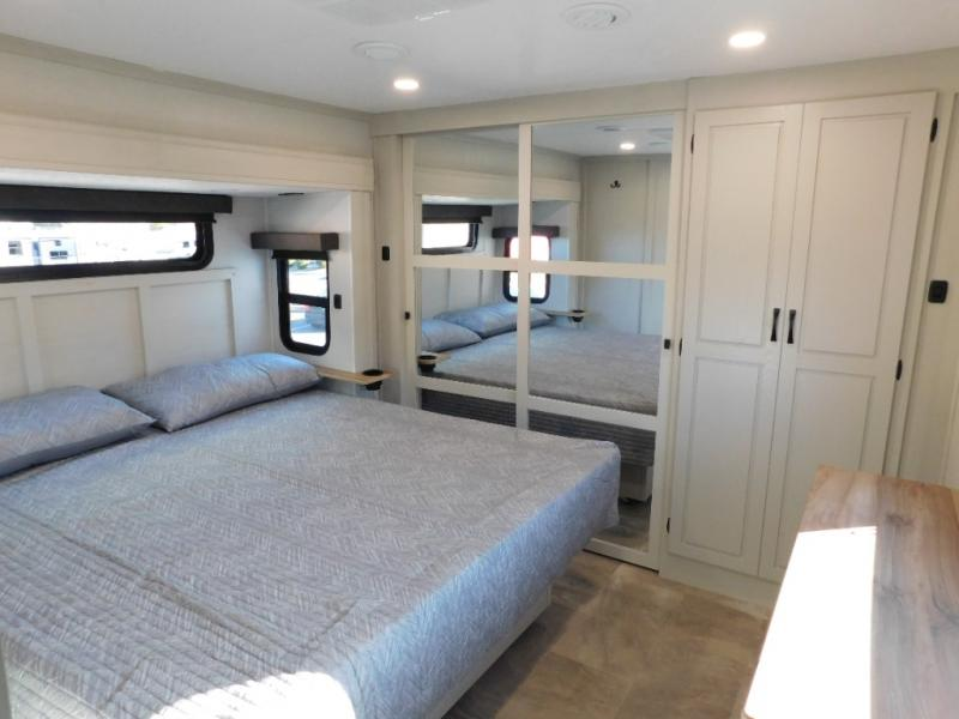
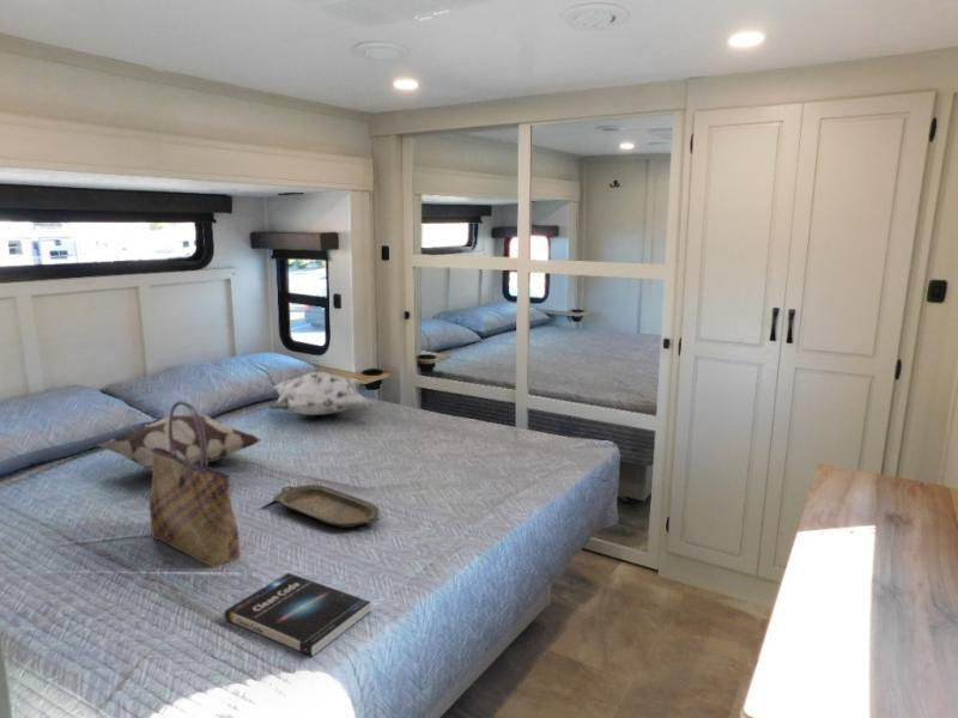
+ book [223,572,372,657]
+ serving tray [272,483,380,529]
+ decorative pillow [97,412,262,473]
+ tote bag [148,400,241,570]
+ decorative pillow [268,371,370,416]
